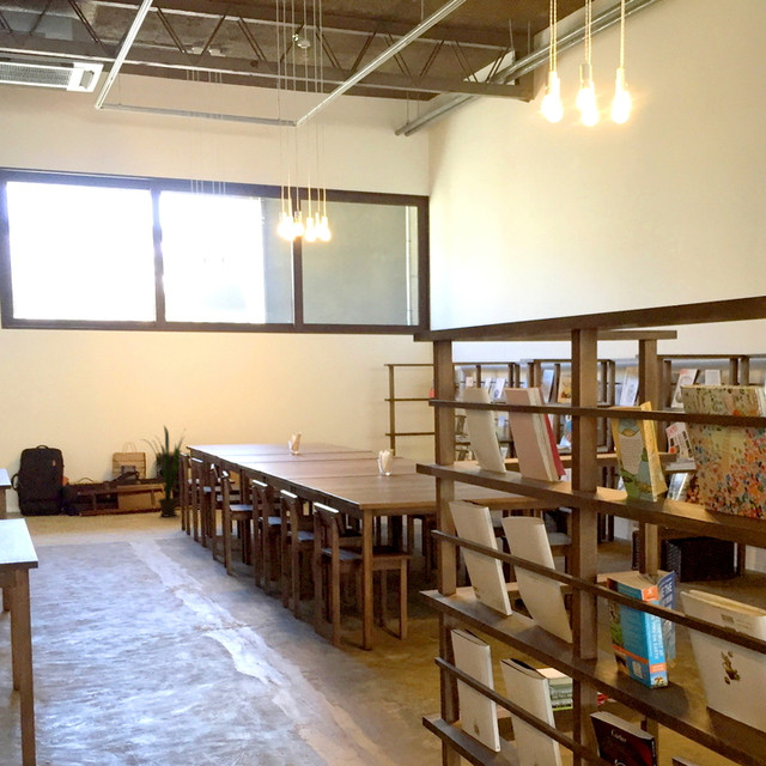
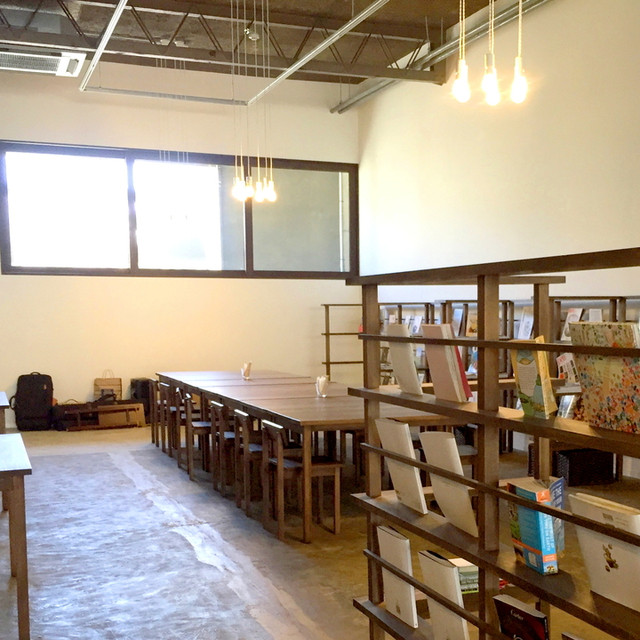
- house plant [140,425,190,518]
